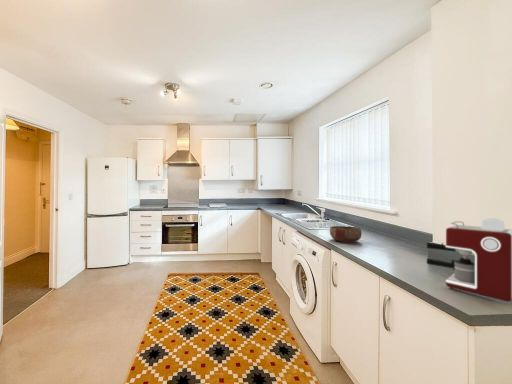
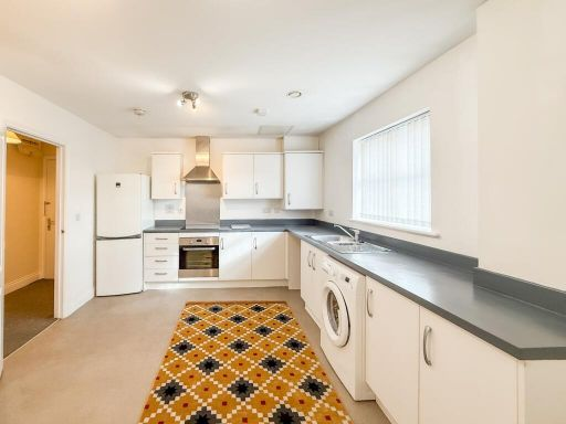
- coffee maker [425,217,512,303]
- bowl [329,225,362,243]
